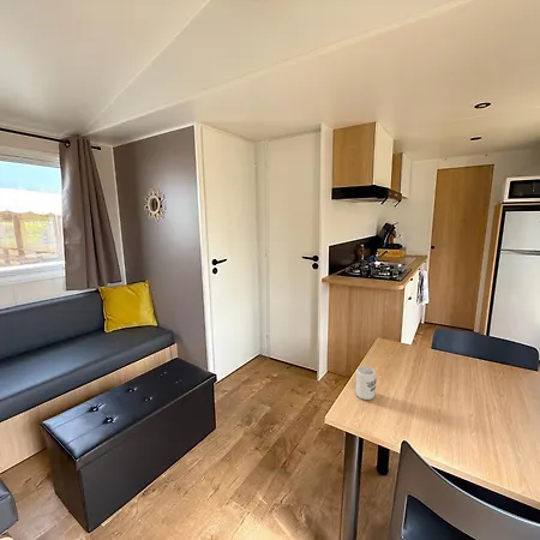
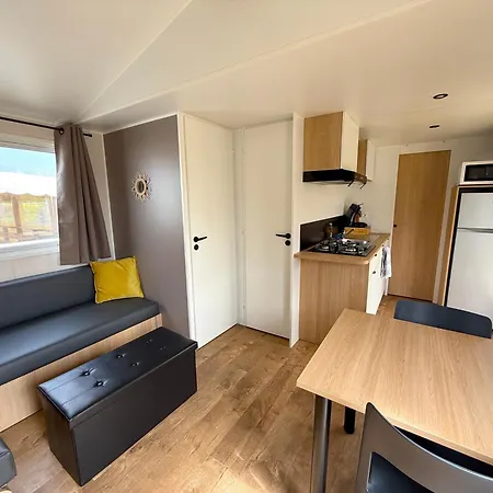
- cup [355,365,377,401]
